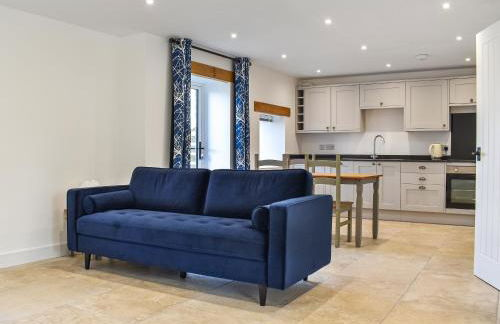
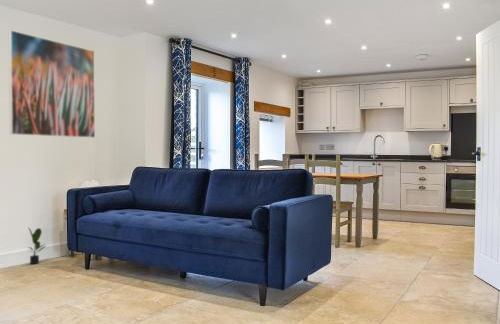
+ potted plant [26,227,48,265]
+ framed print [8,29,96,139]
